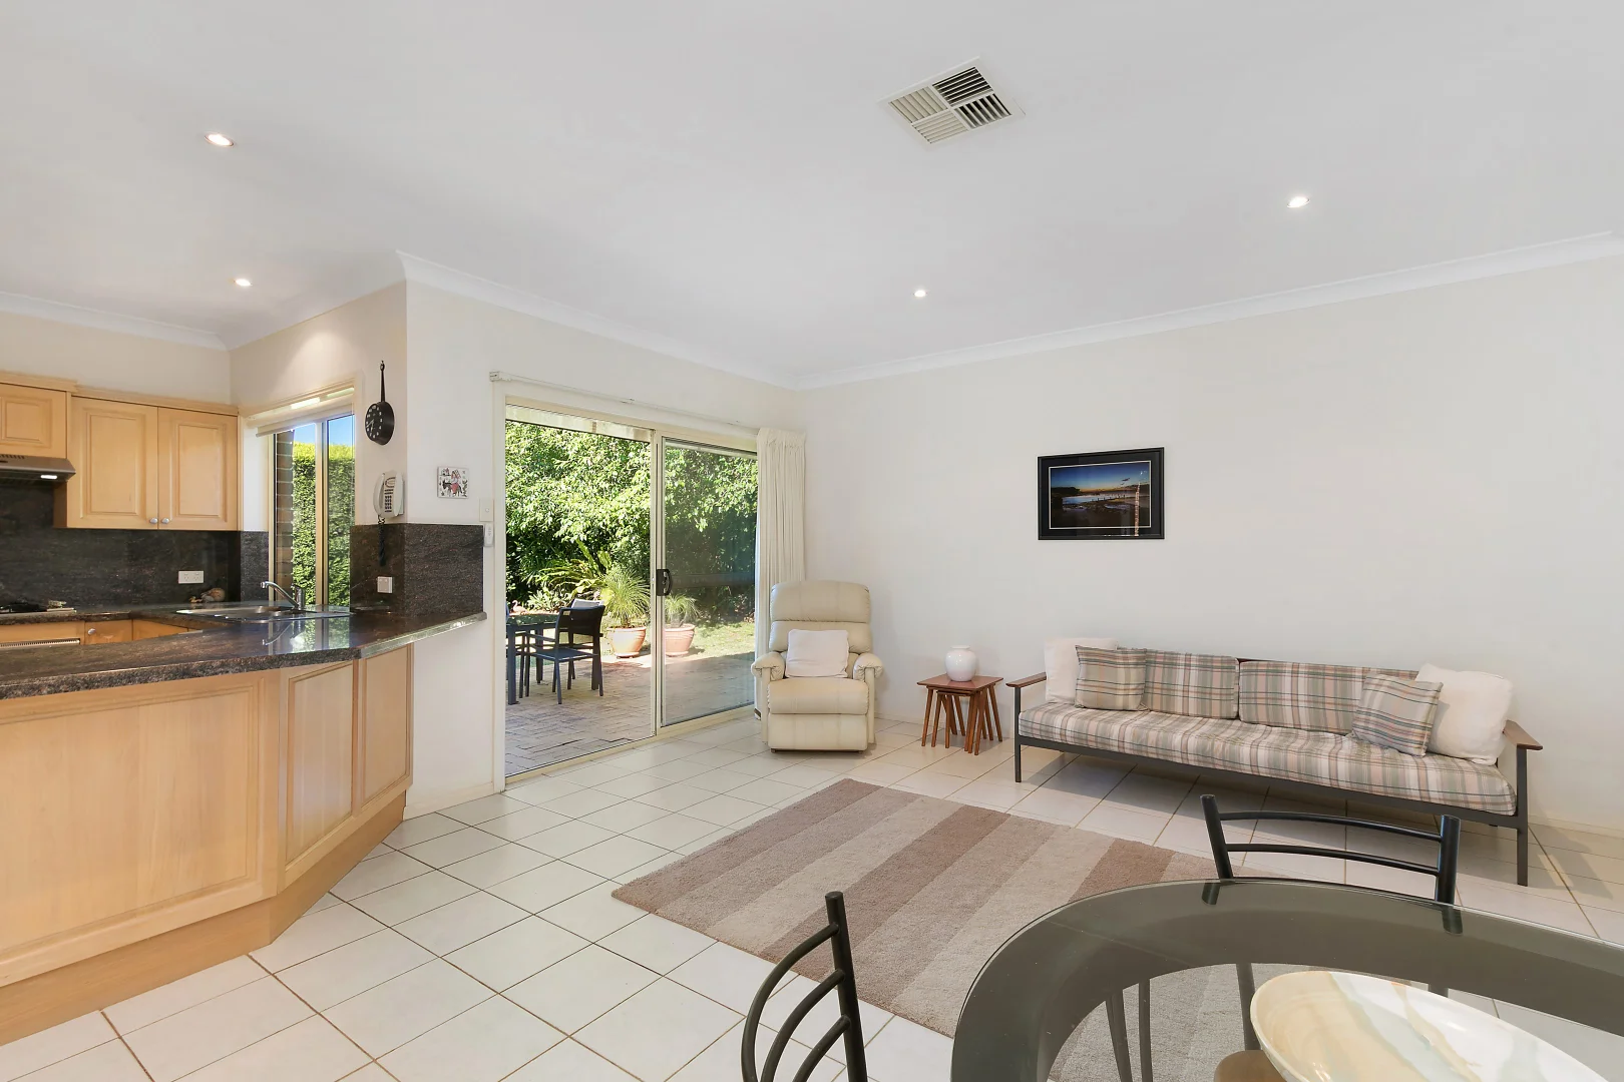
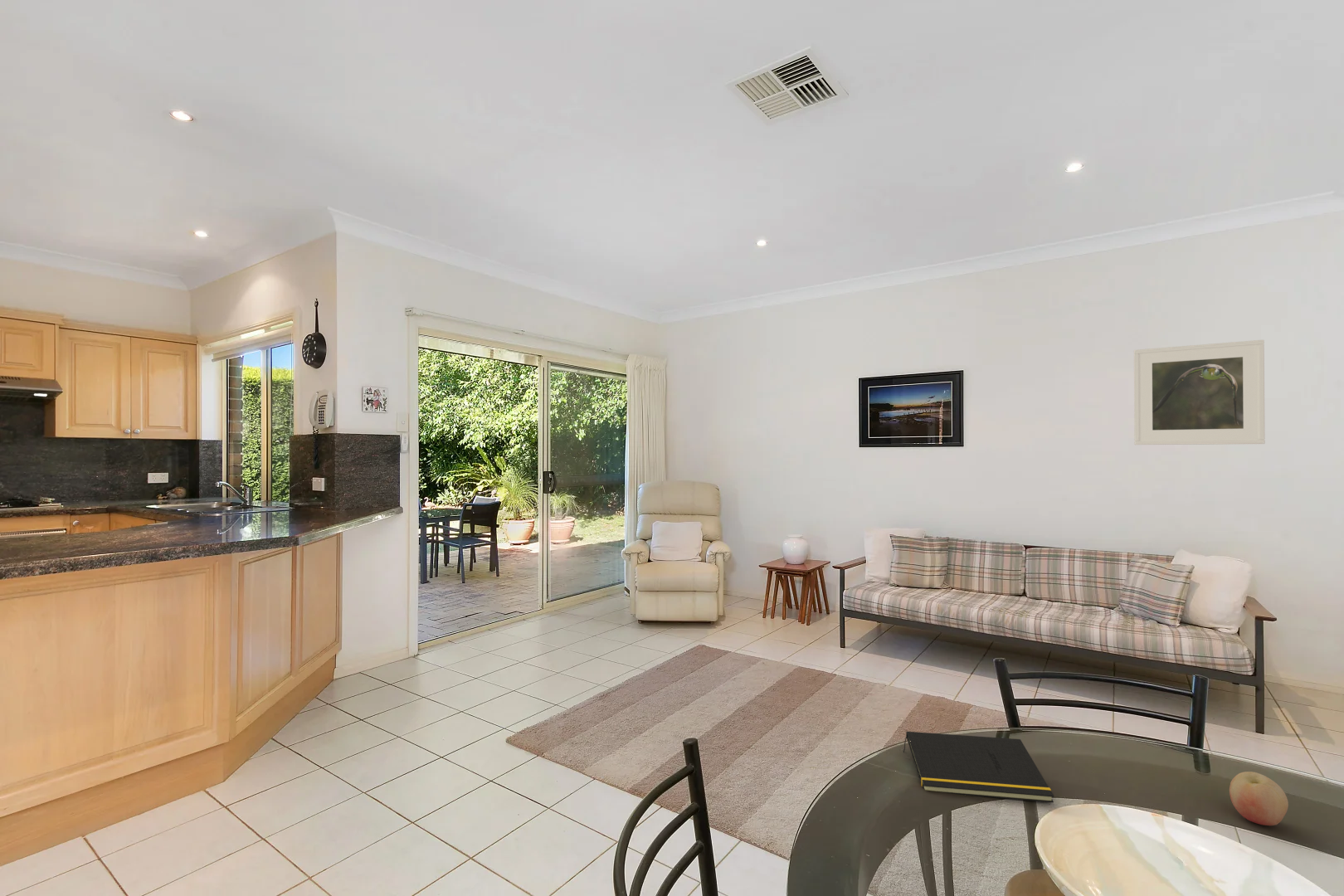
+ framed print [1133,339,1266,446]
+ notepad [903,731,1054,803]
+ fruit [1229,771,1289,826]
